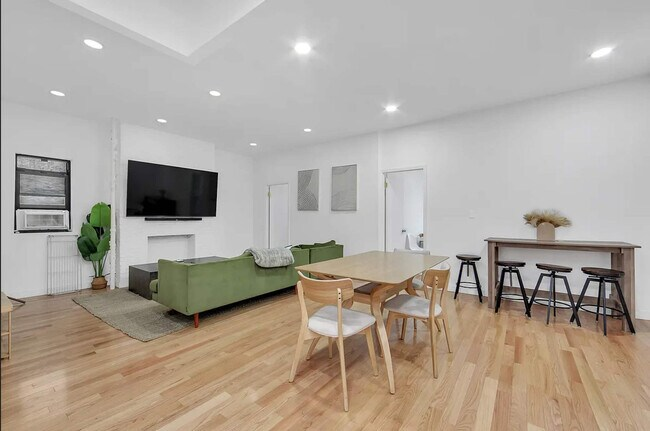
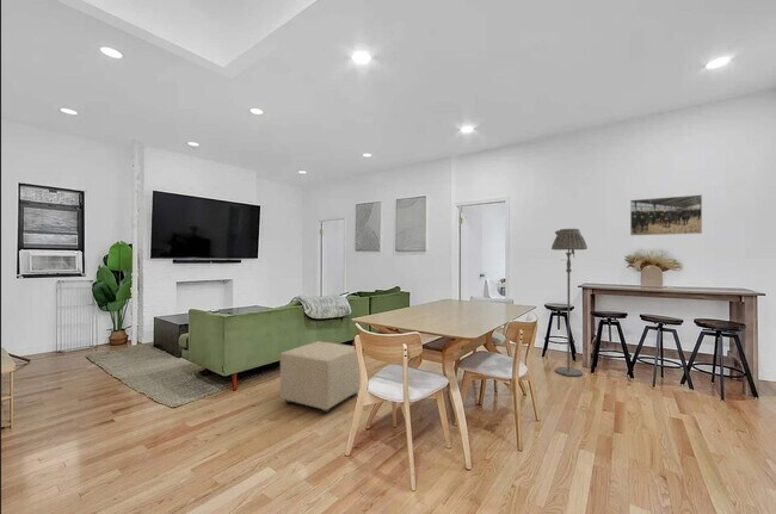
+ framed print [629,193,703,236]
+ ottoman [279,340,361,414]
+ floor lamp [550,228,589,378]
